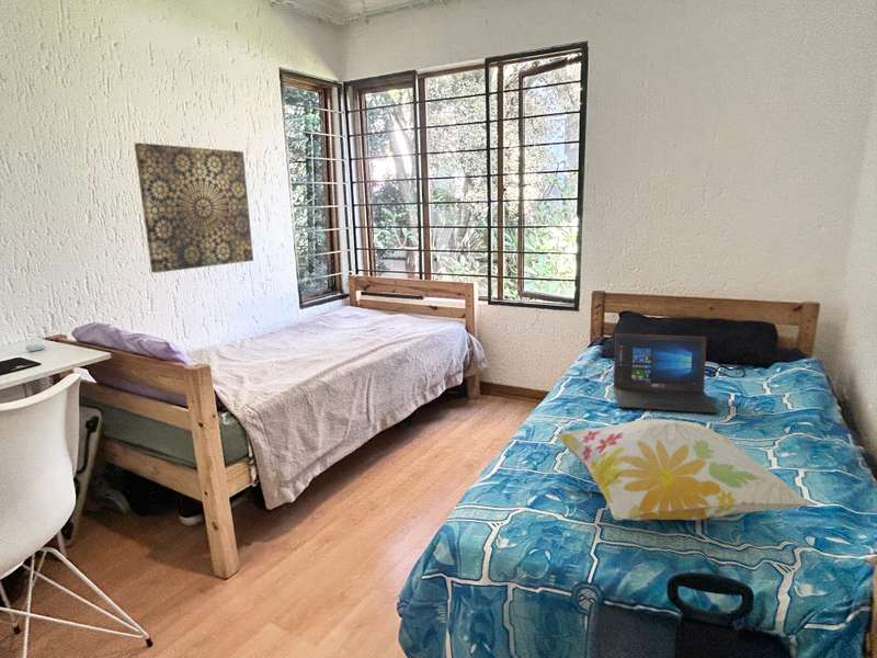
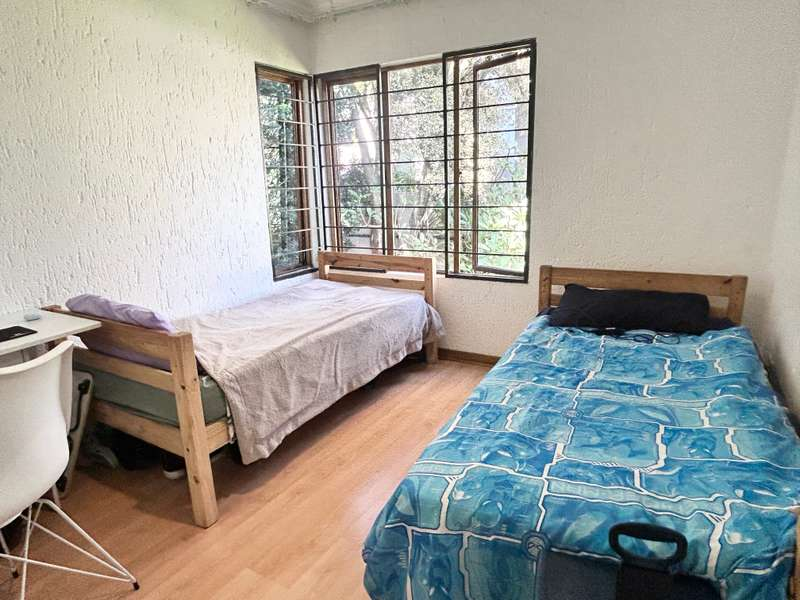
- wall art [133,141,254,274]
- decorative pillow [554,418,817,521]
- laptop [613,332,719,415]
